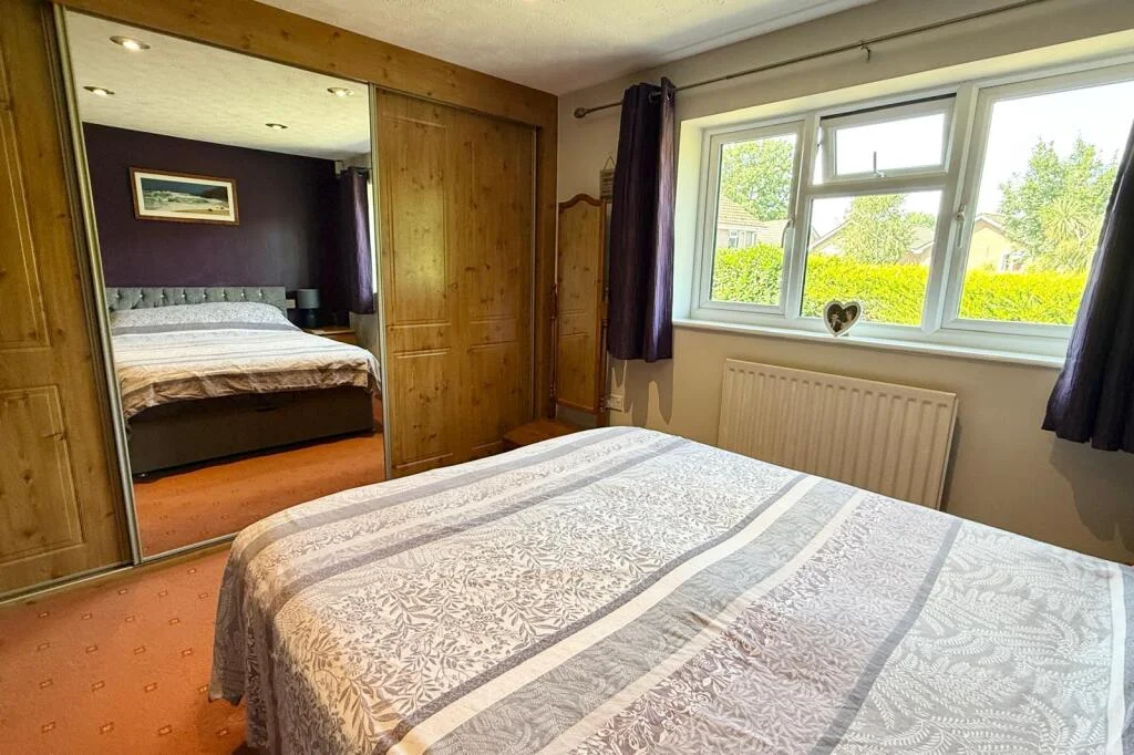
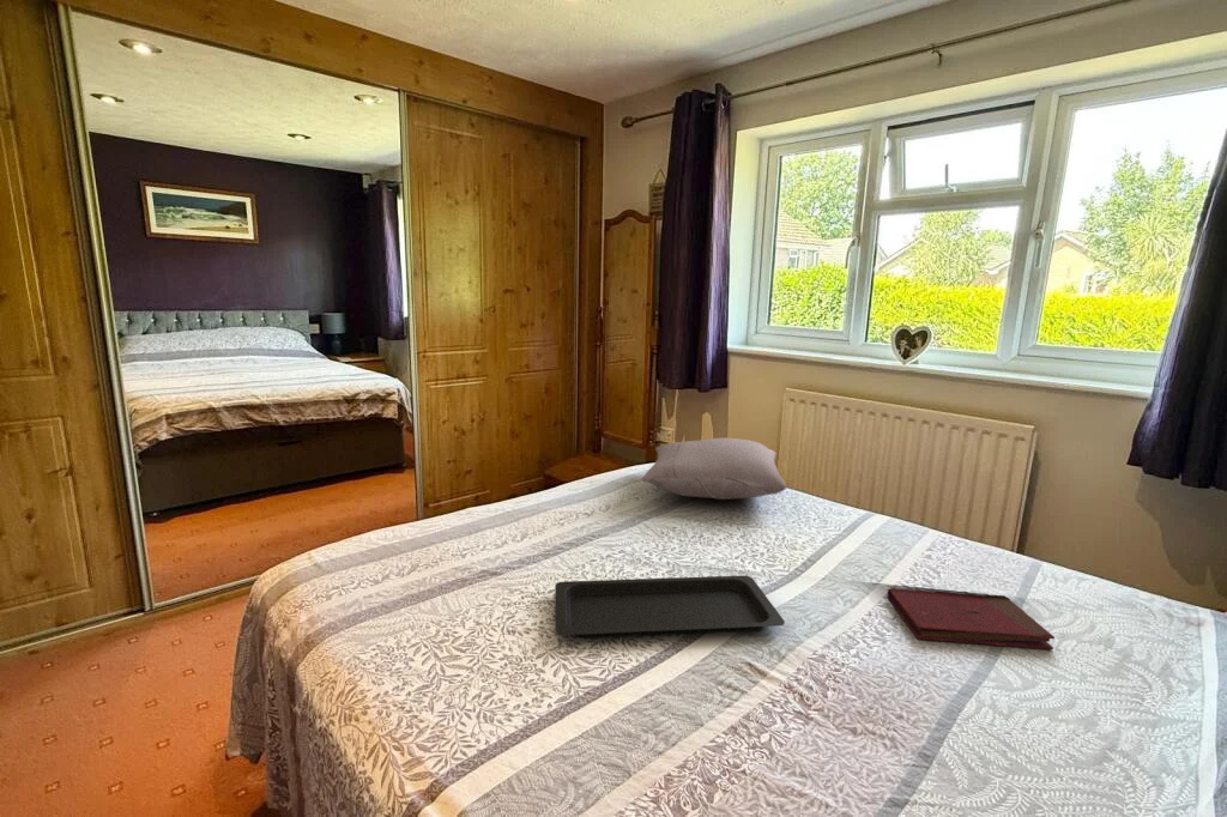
+ book [887,587,1056,650]
+ pillow [640,437,787,501]
+ serving tray [554,574,786,639]
